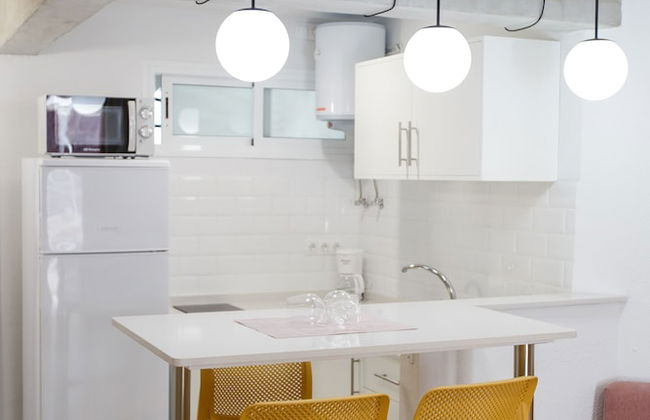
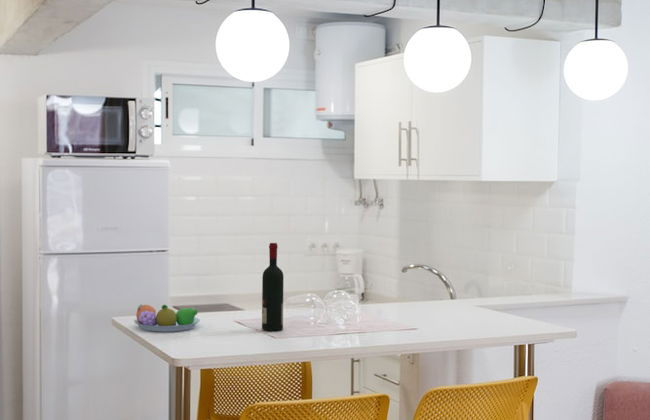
+ fruit bowl [133,304,201,333]
+ alcohol [261,242,285,332]
